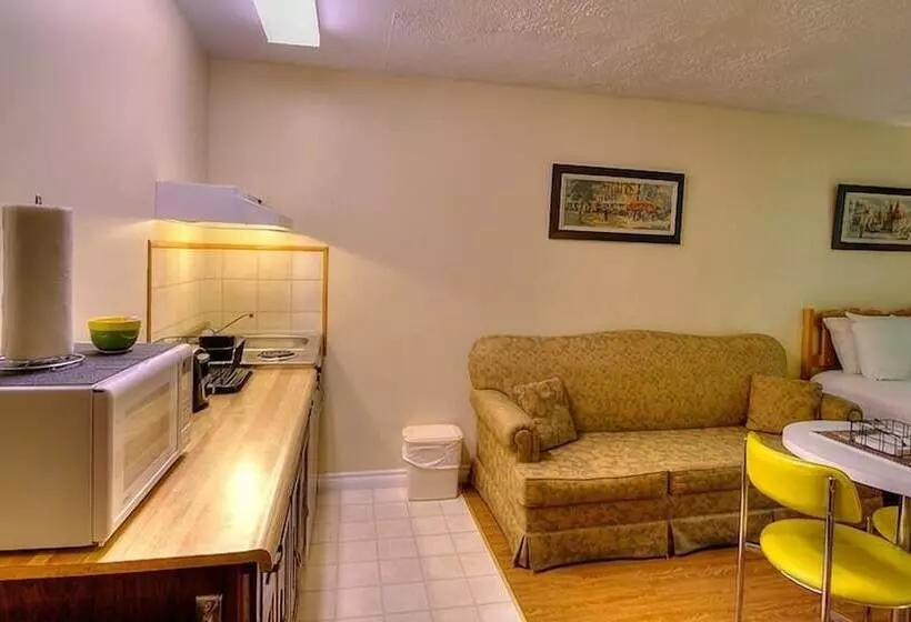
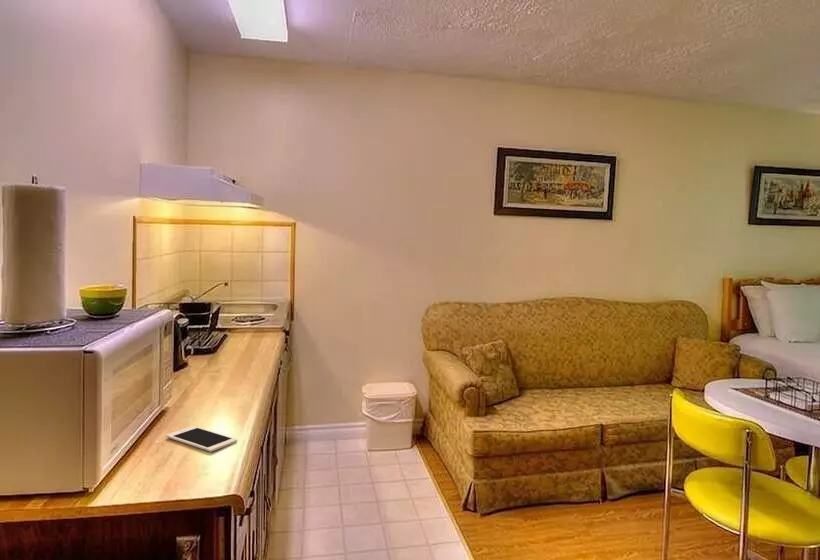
+ cell phone [165,425,238,453]
